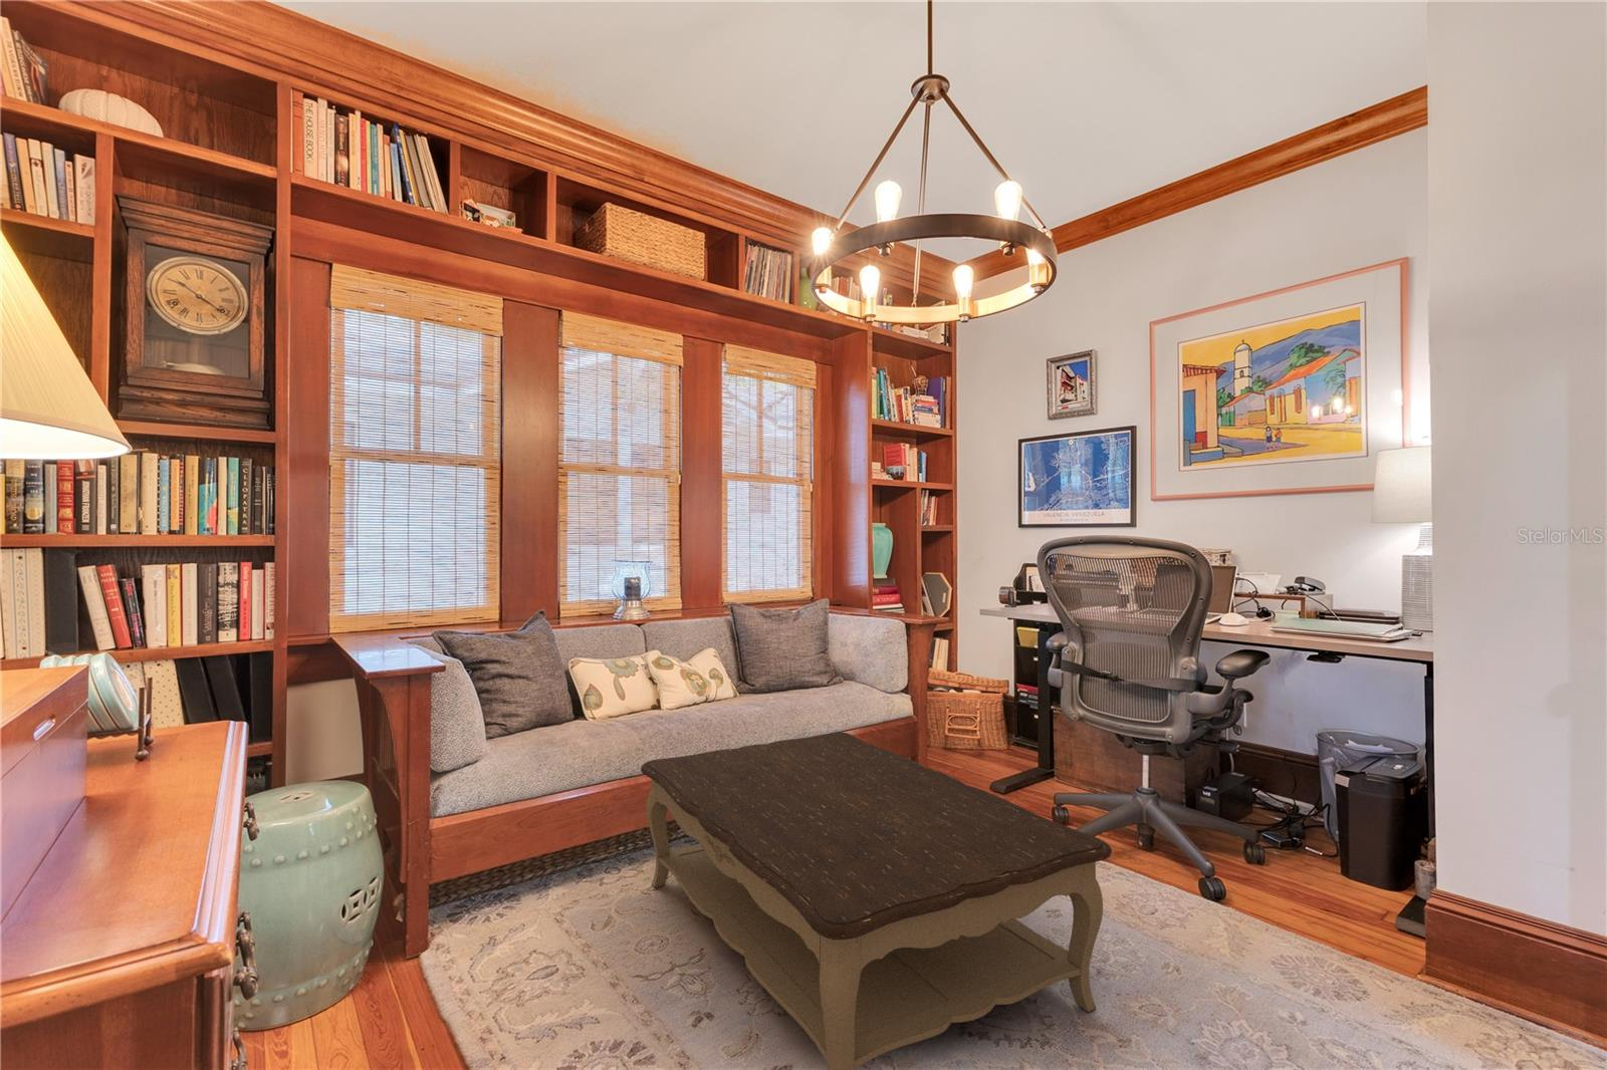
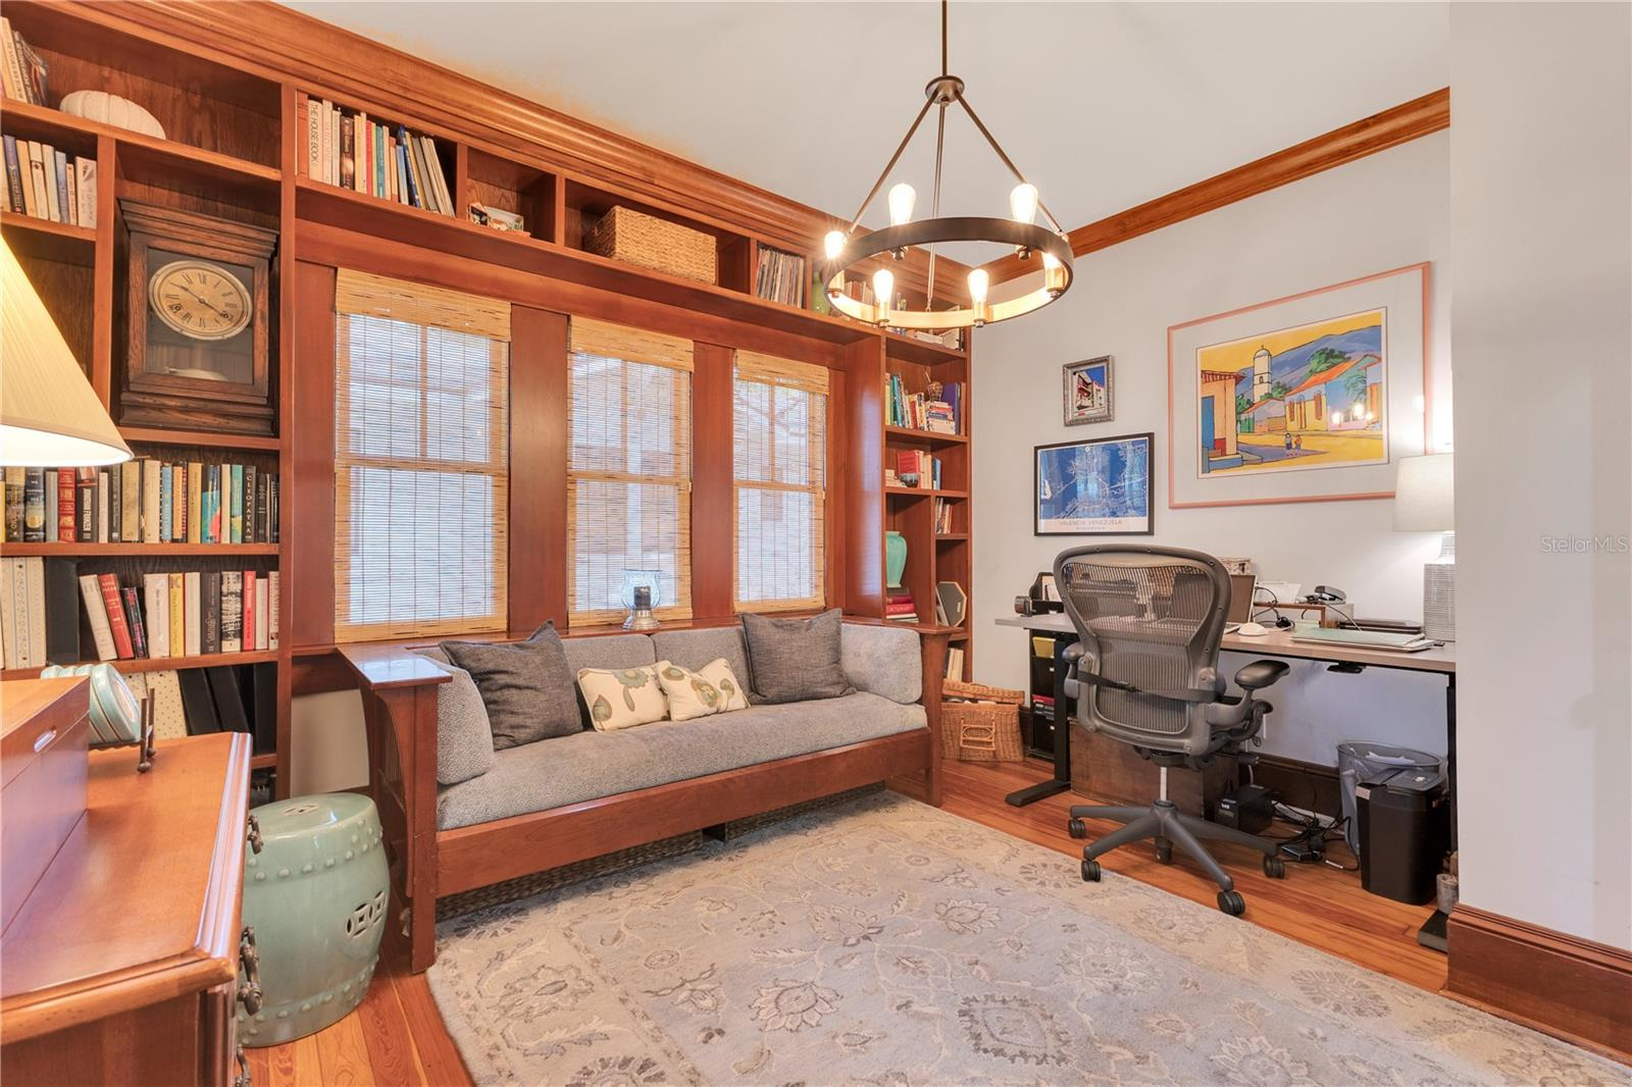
- coffee table [639,731,1112,1070]
